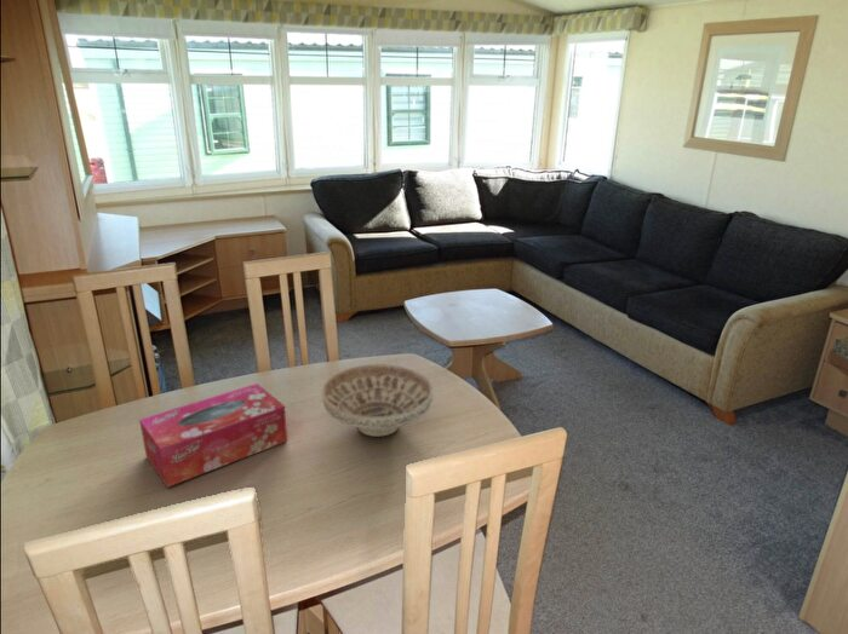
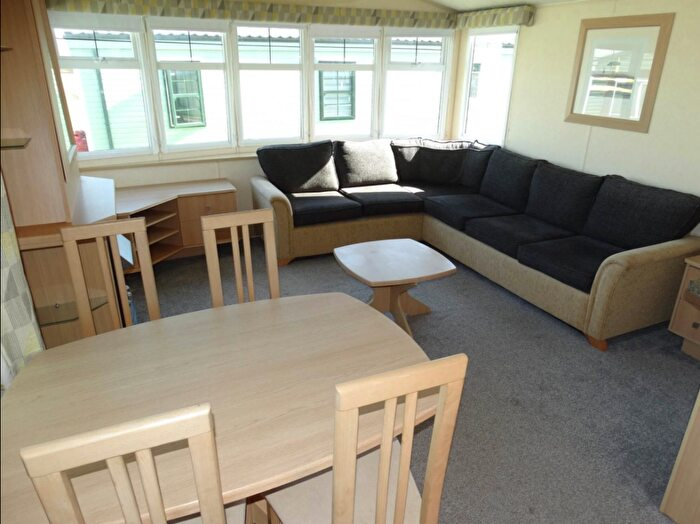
- tissue box [138,382,288,489]
- decorative bowl [321,363,434,438]
